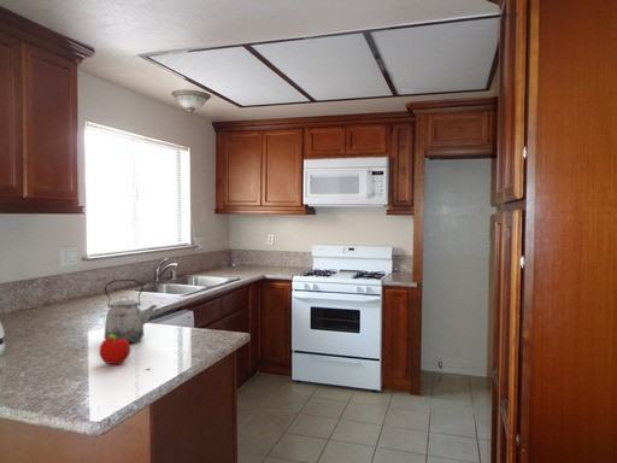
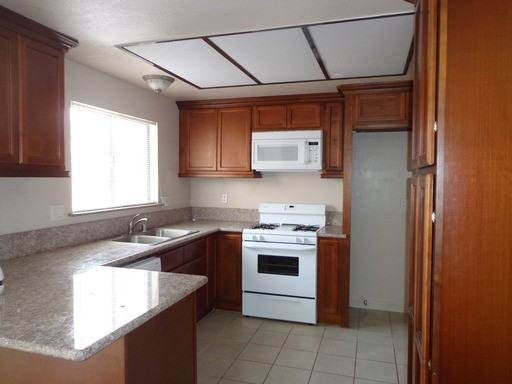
- kettle [104,279,159,344]
- fruit [98,334,131,365]
